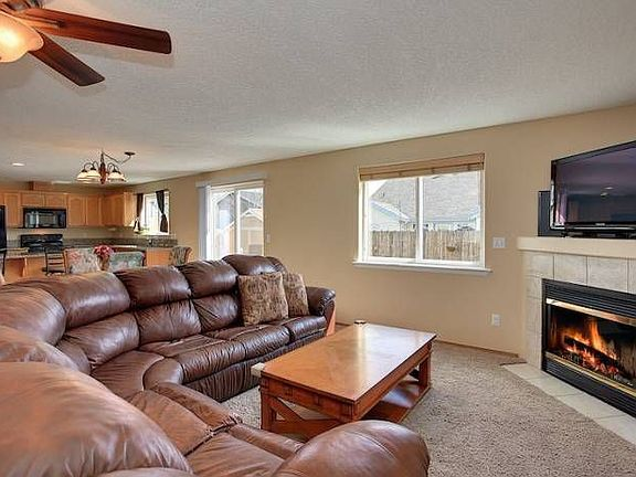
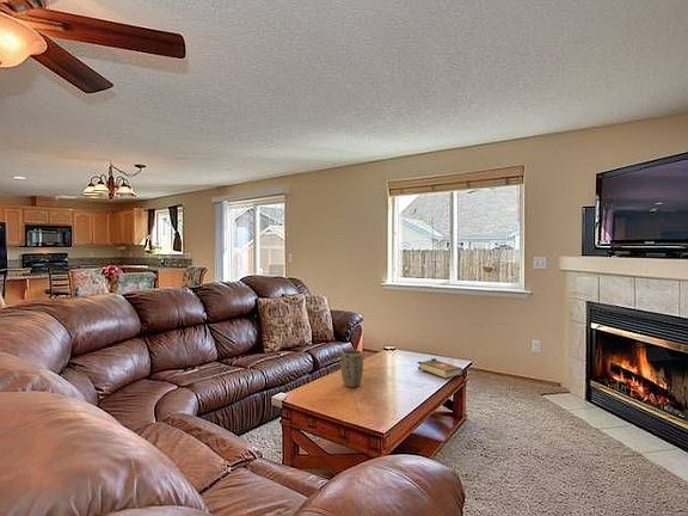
+ plant pot [339,349,364,388]
+ book [416,357,463,380]
